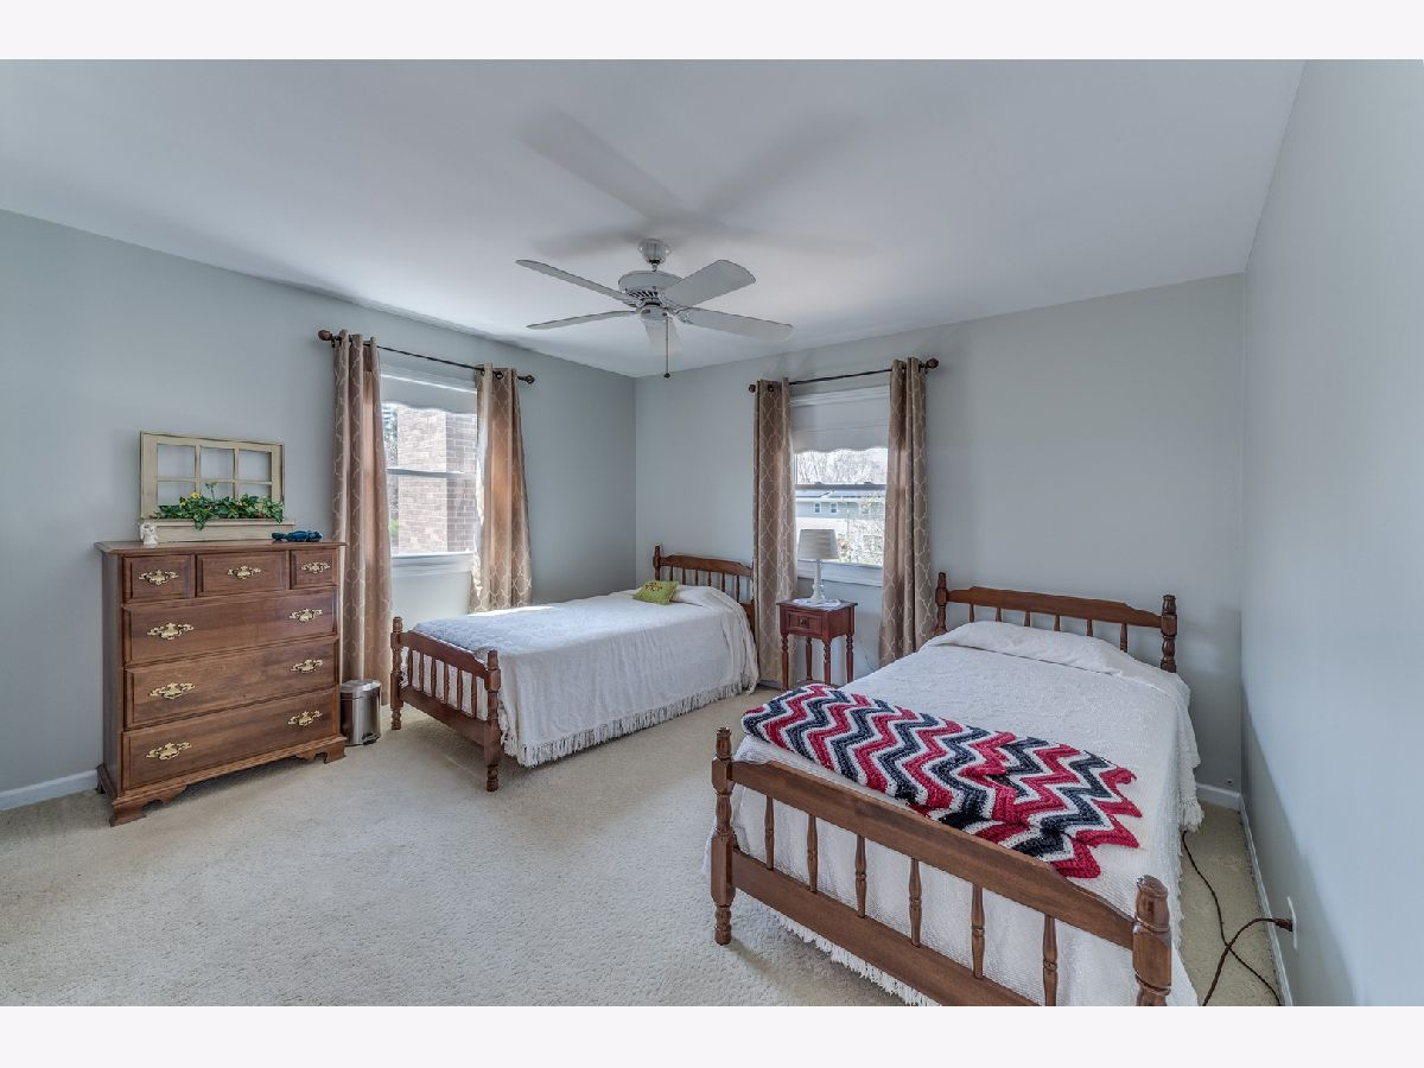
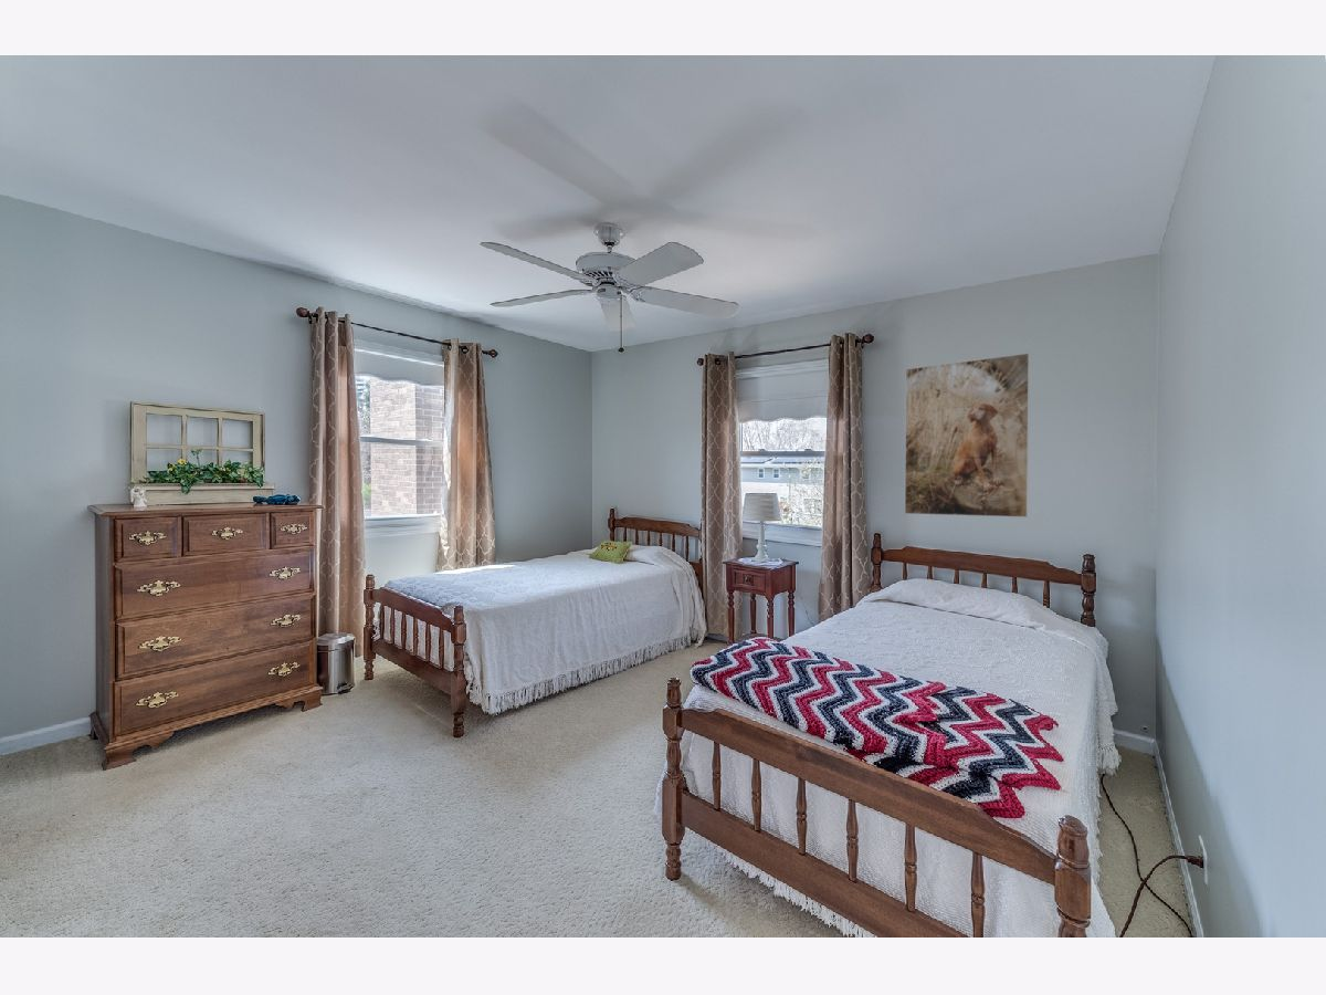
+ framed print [904,352,1031,519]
